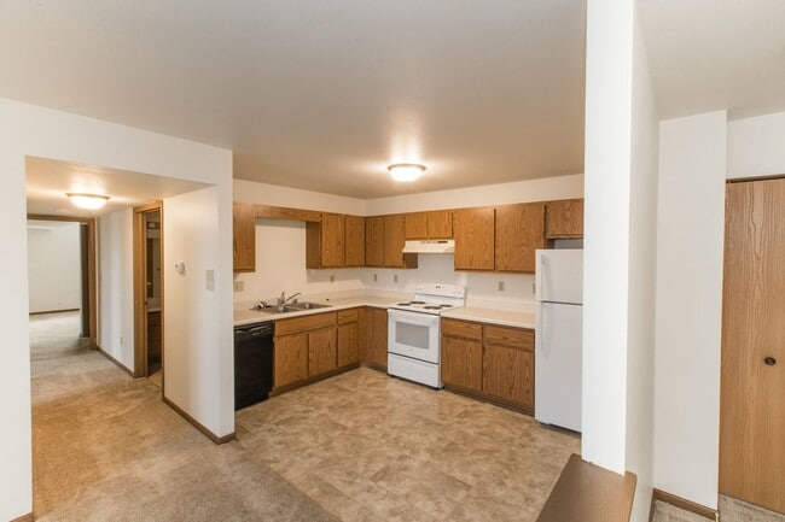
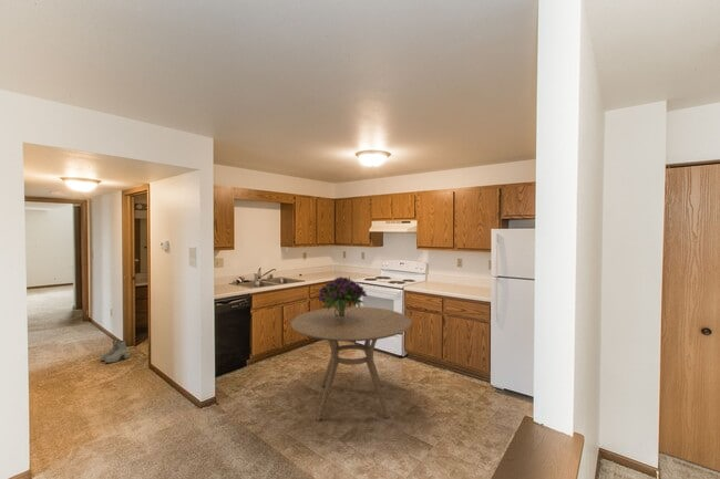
+ dining table [290,305,412,421]
+ bouquet [317,275,368,317]
+ boots [100,339,130,364]
